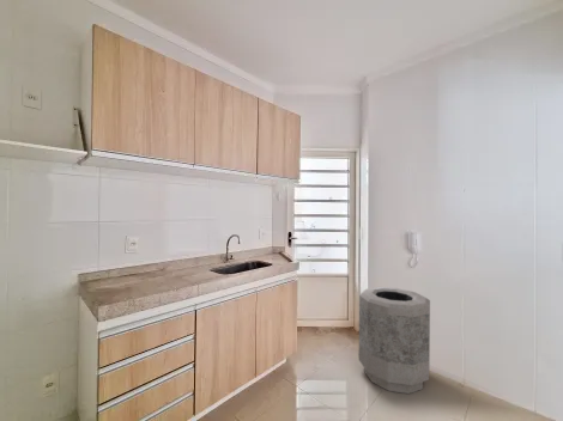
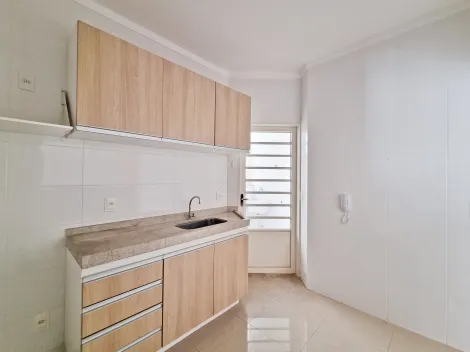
- trash can [358,286,431,395]
